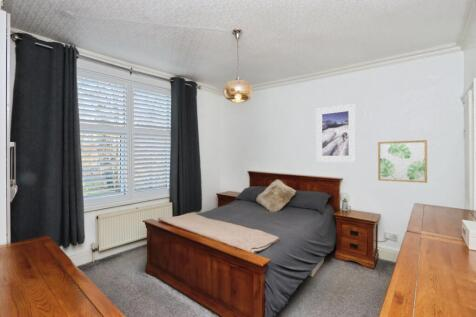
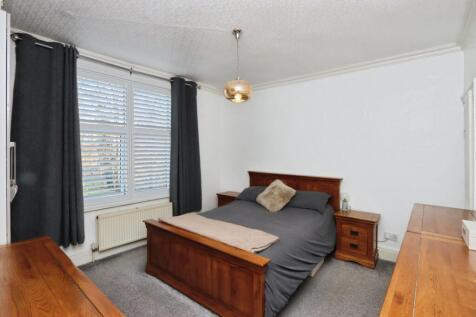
- wall art [377,139,428,184]
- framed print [315,103,357,163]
